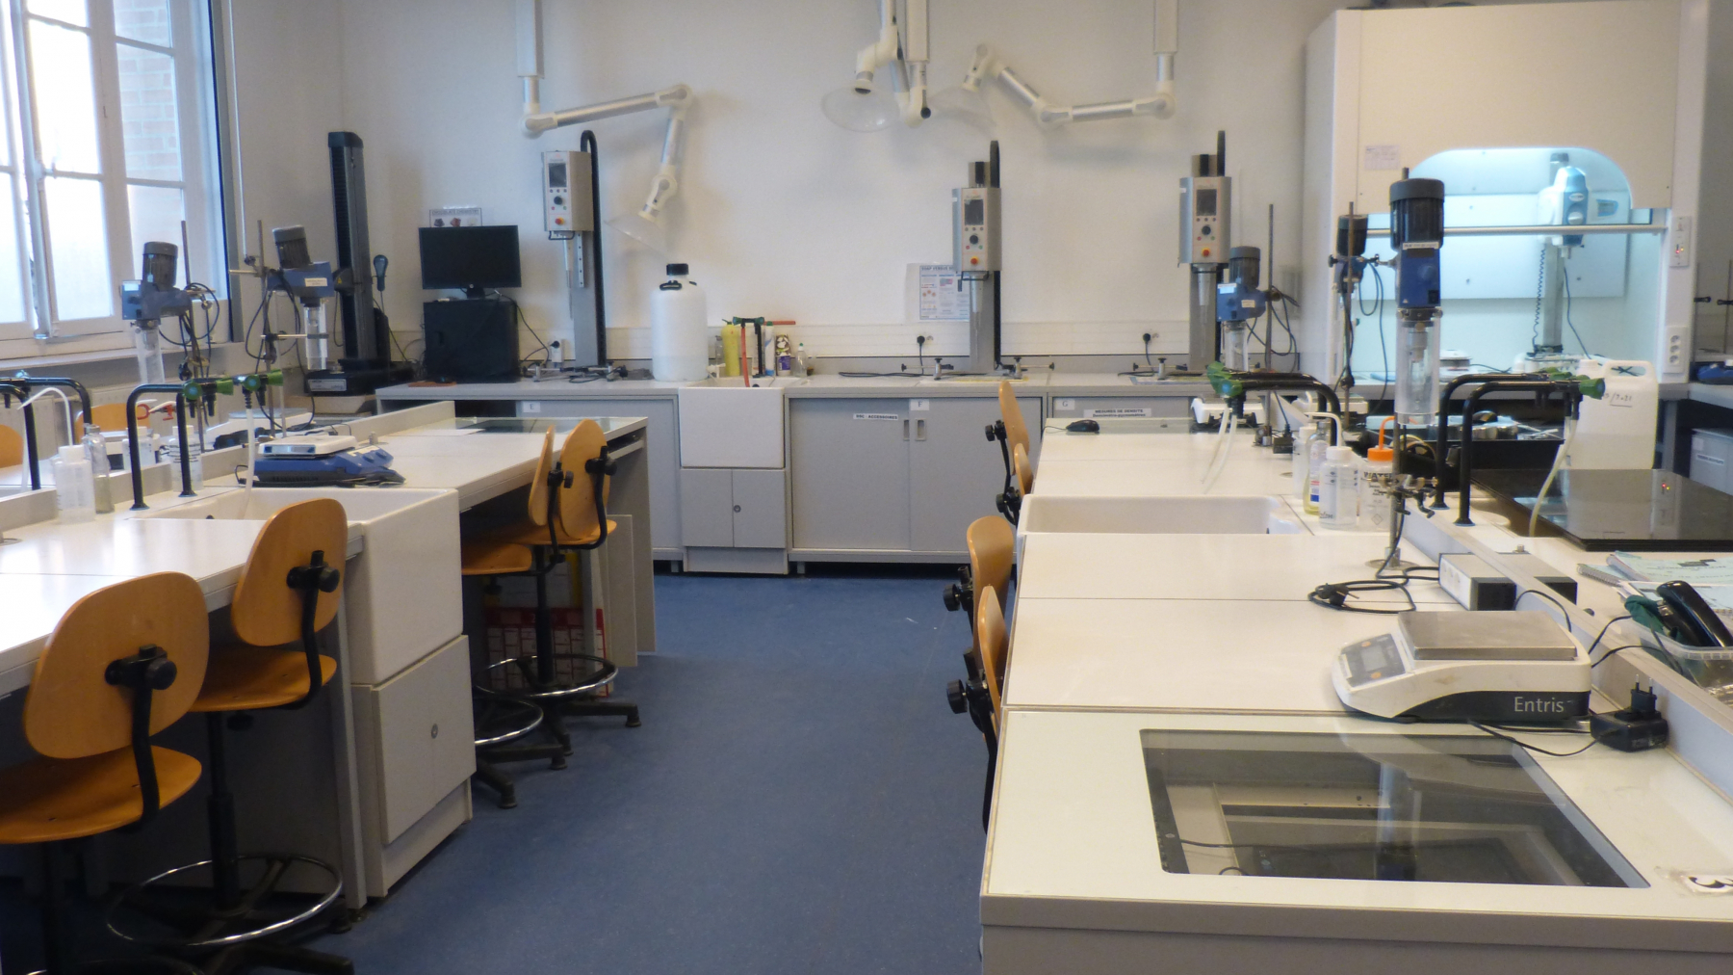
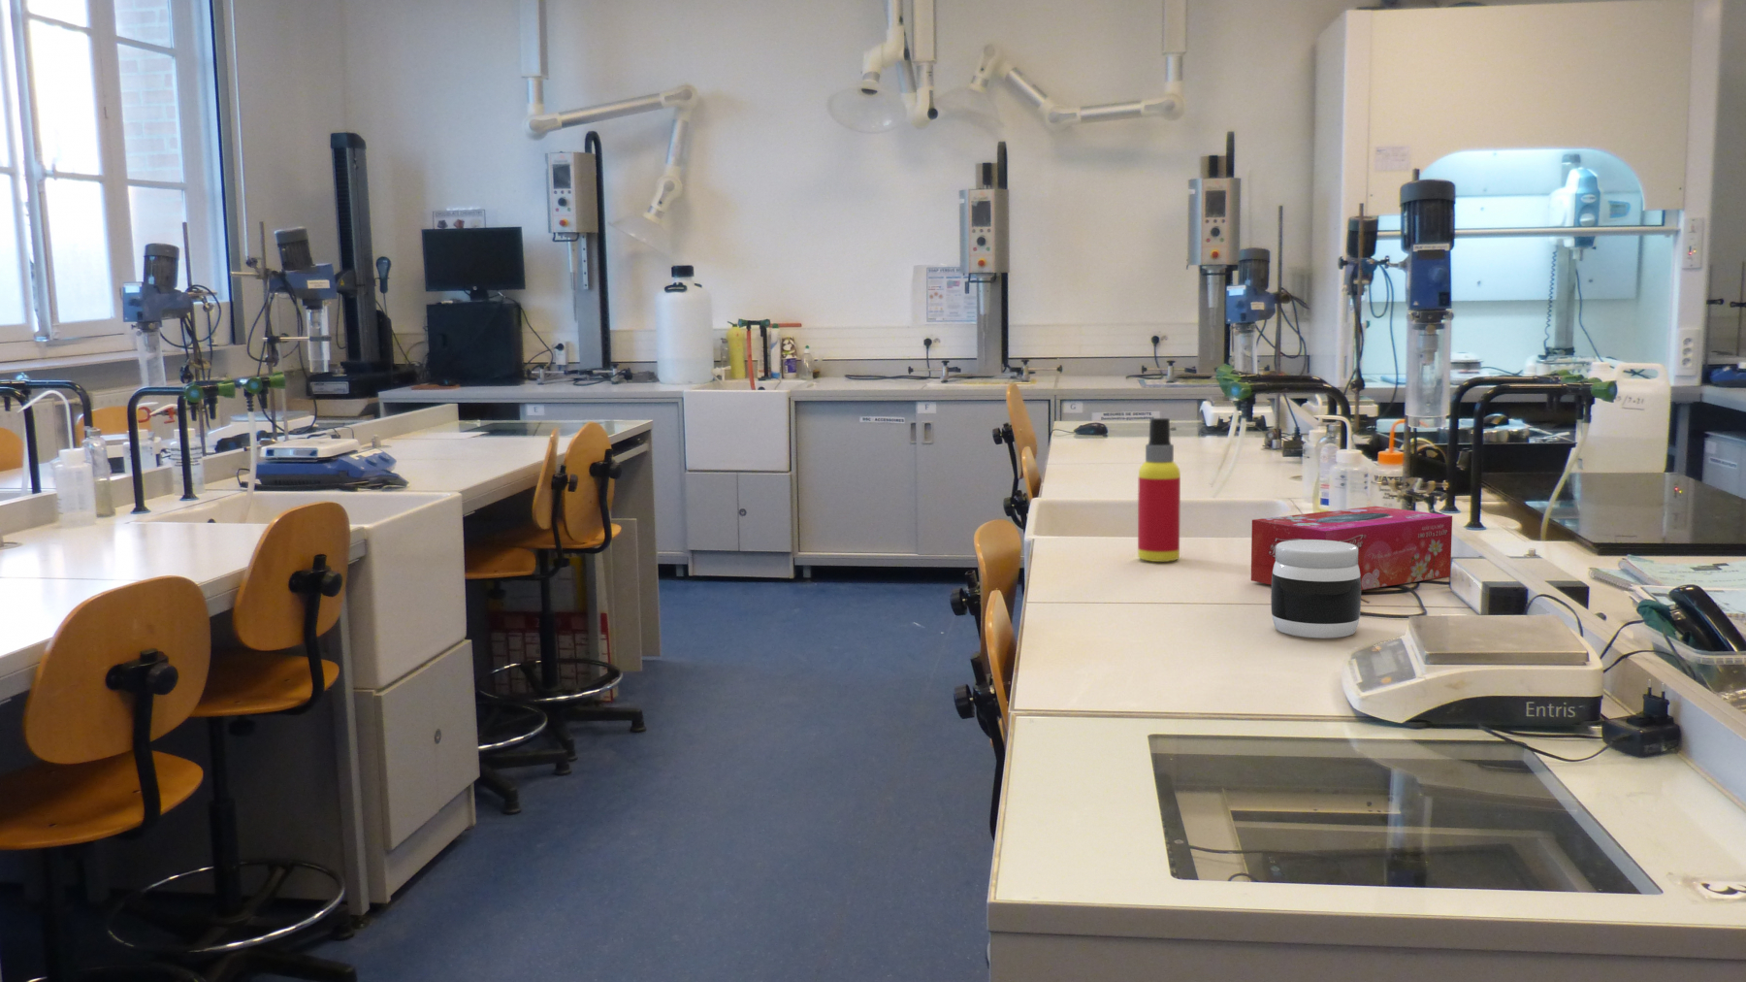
+ jar [1270,540,1362,639]
+ spray bottle [1137,417,1181,562]
+ tissue box [1251,506,1453,591]
